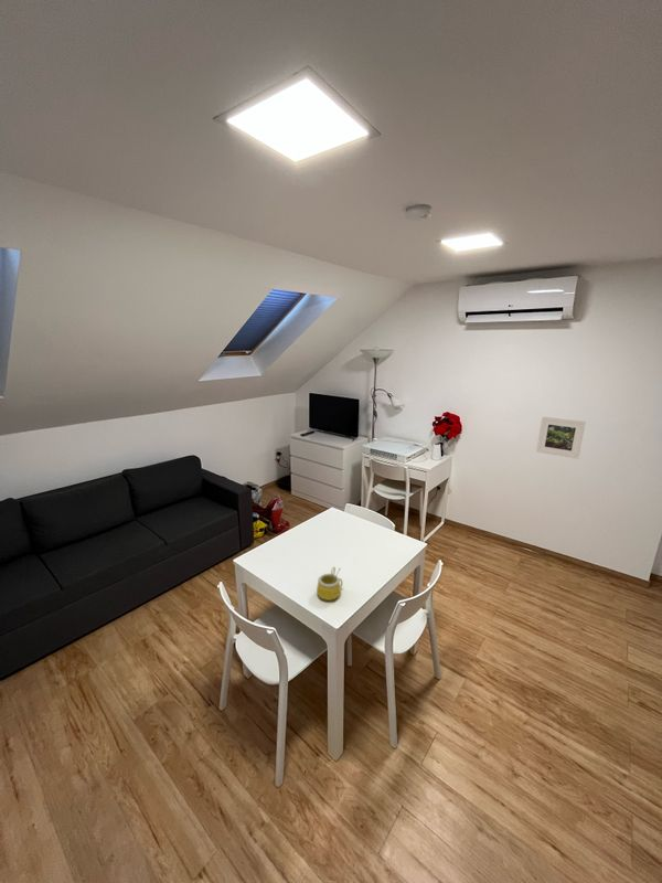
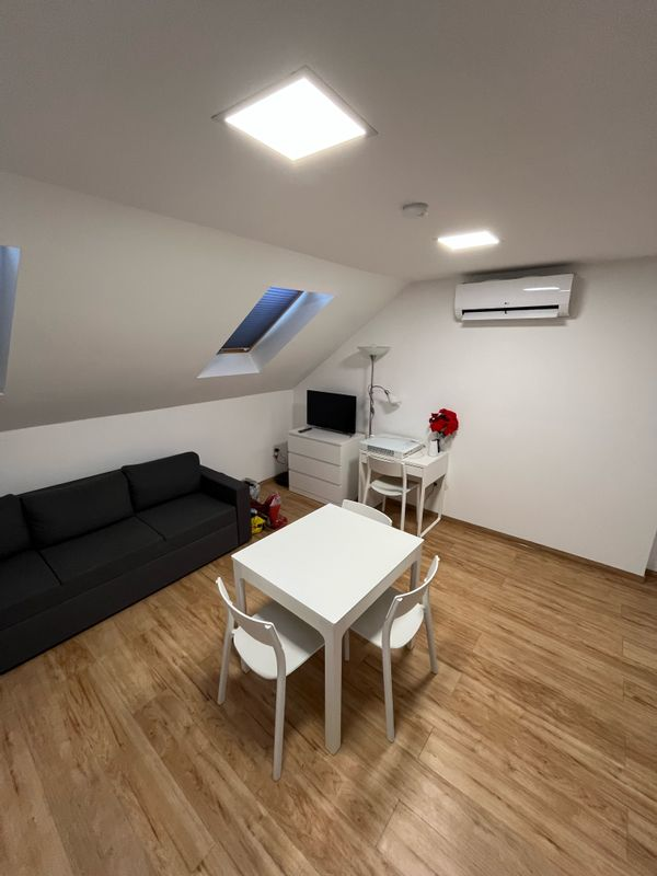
- mug [316,565,343,602]
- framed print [535,416,587,460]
